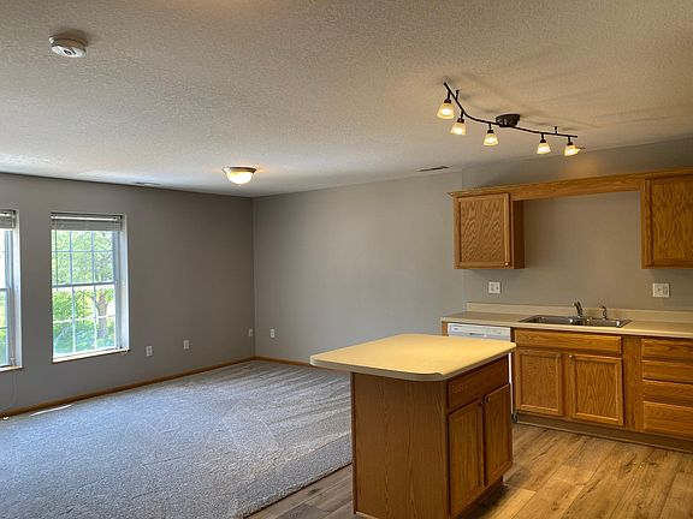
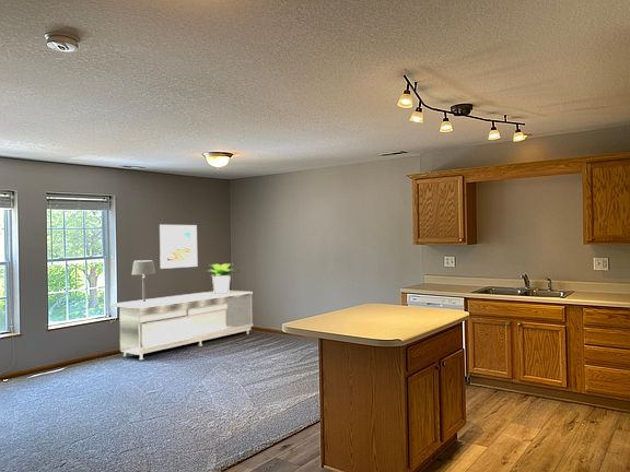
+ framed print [159,224,198,270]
+ sideboard [108,290,254,361]
+ potted plant [206,262,241,294]
+ table lamp [131,259,156,302]
